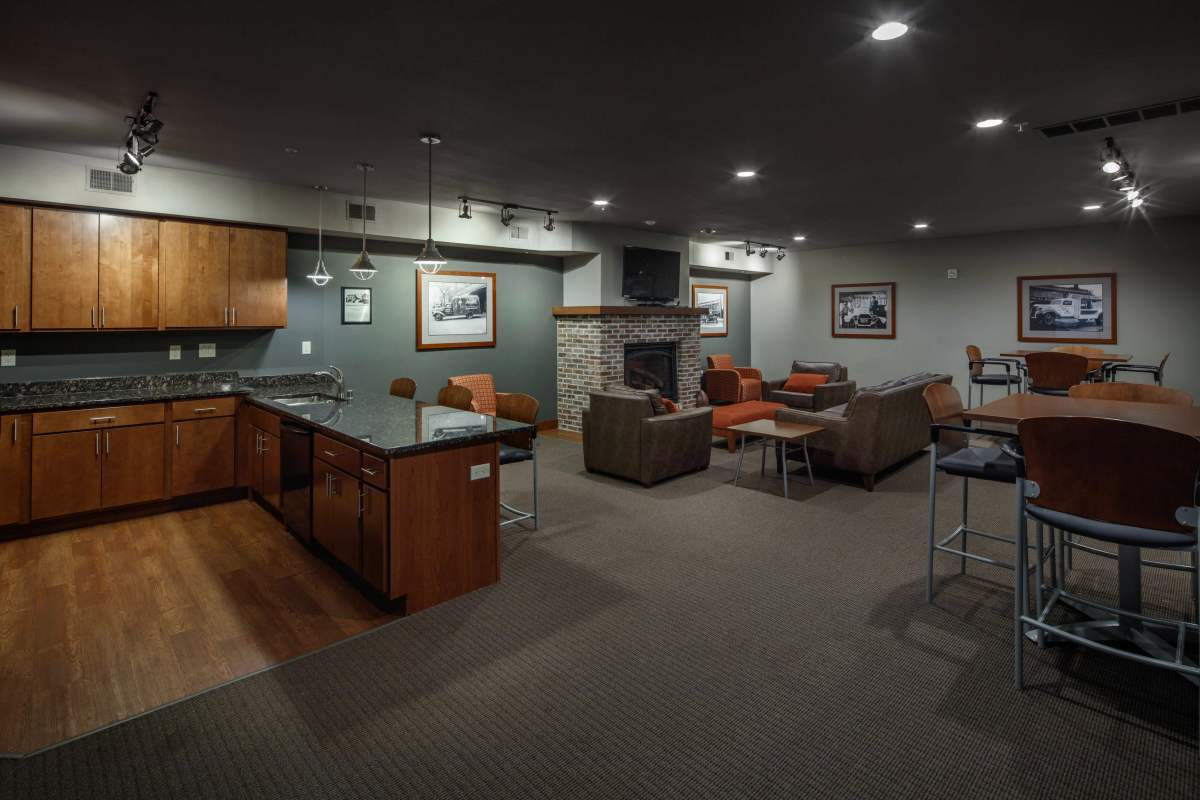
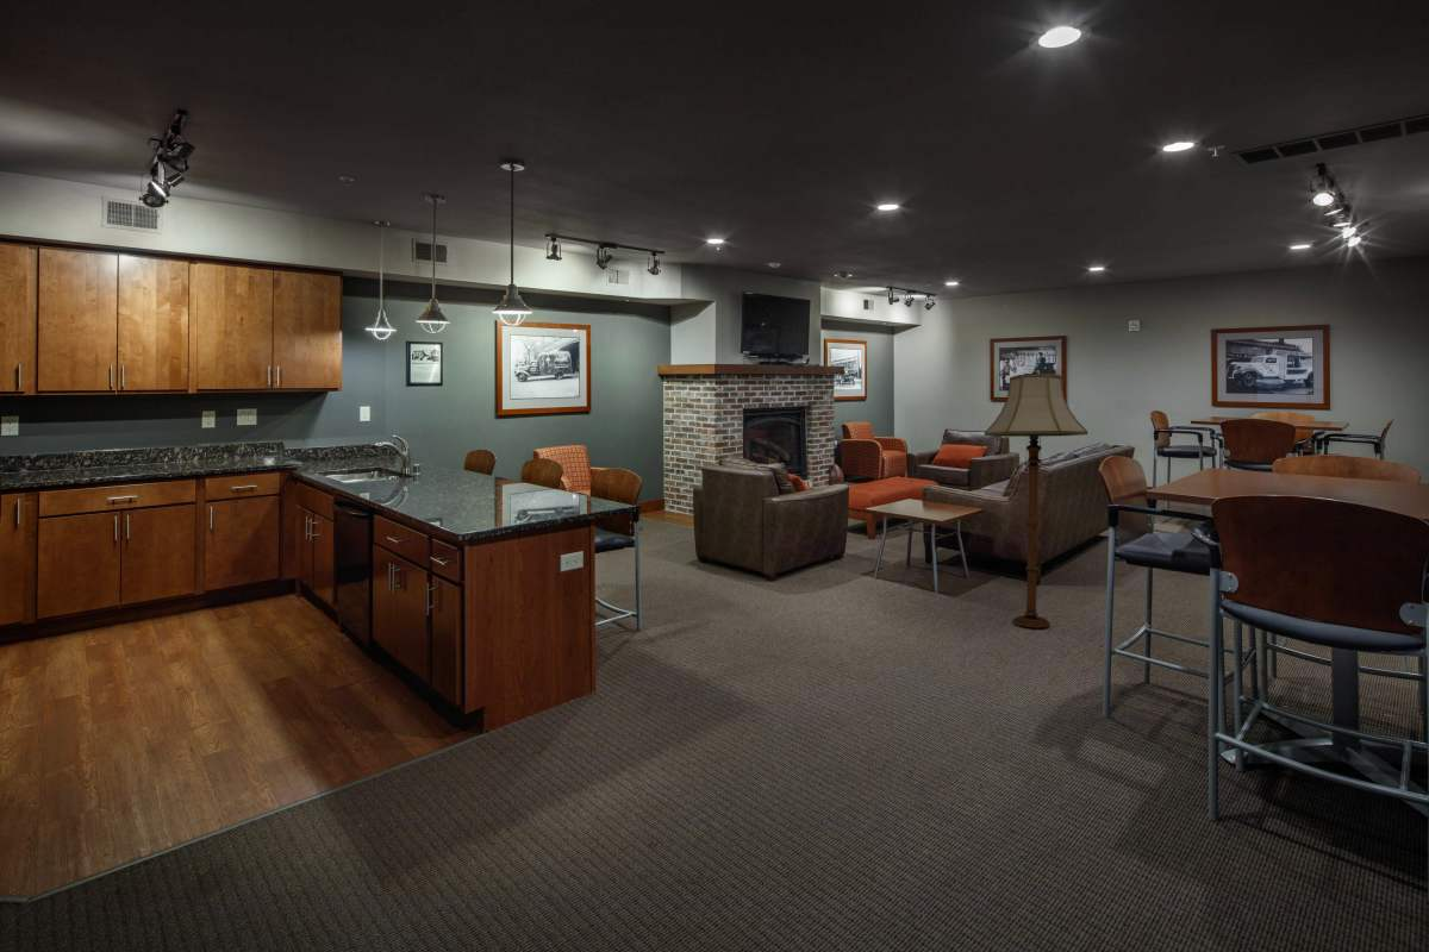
+ floor lamp [984,368,1088,628]
